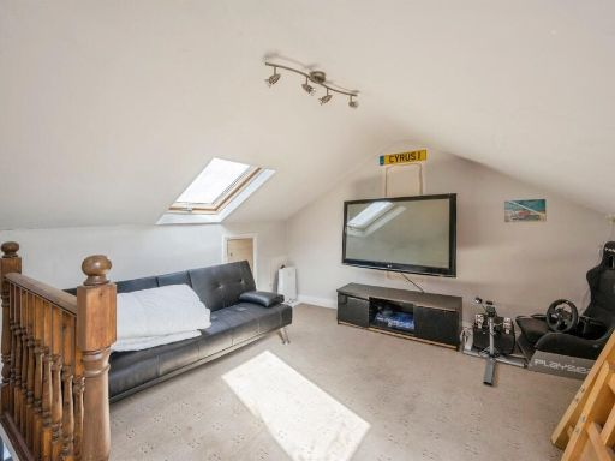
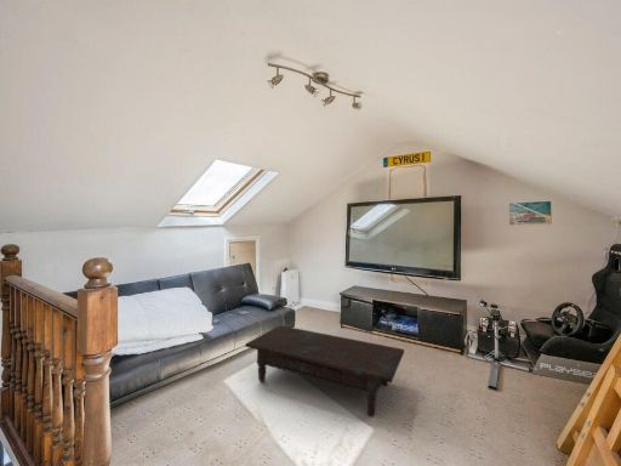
+ coffee table [244,324,405,417]
